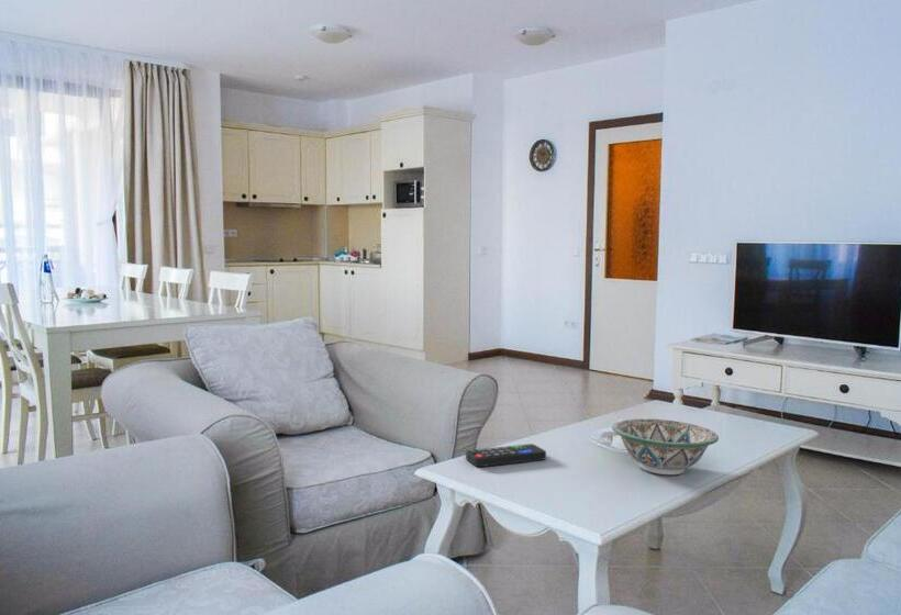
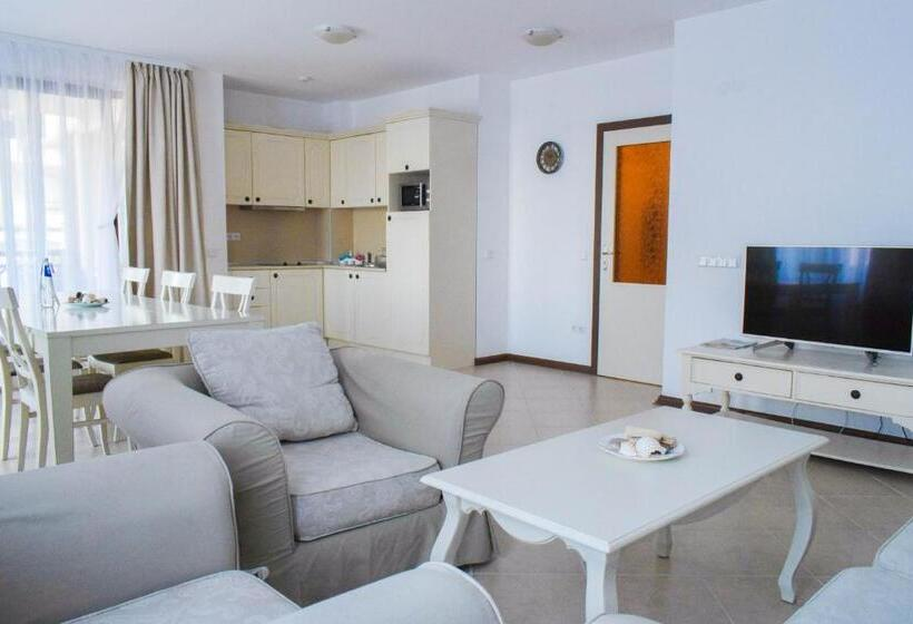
- remote control [465,443,547,468]
- decorative bowl [611,417,720,476]
